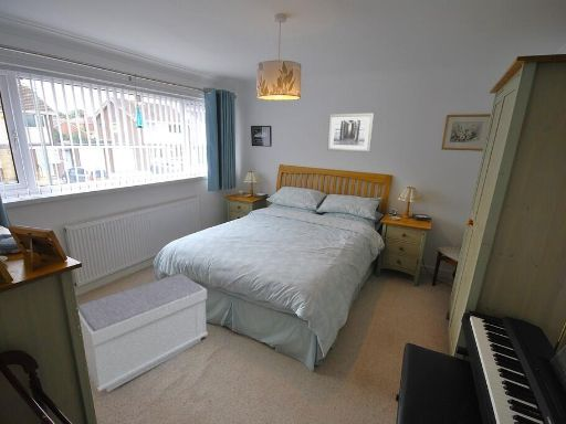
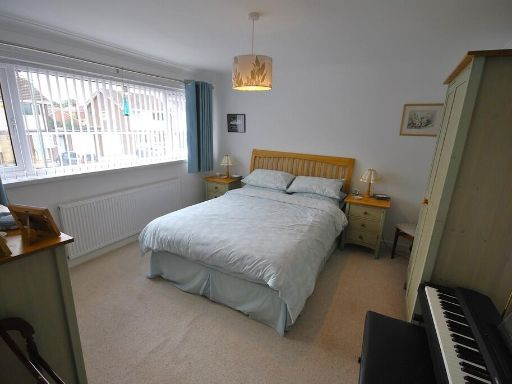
- bench [77,273,209,393]
- wall art [326,112,375,153]
